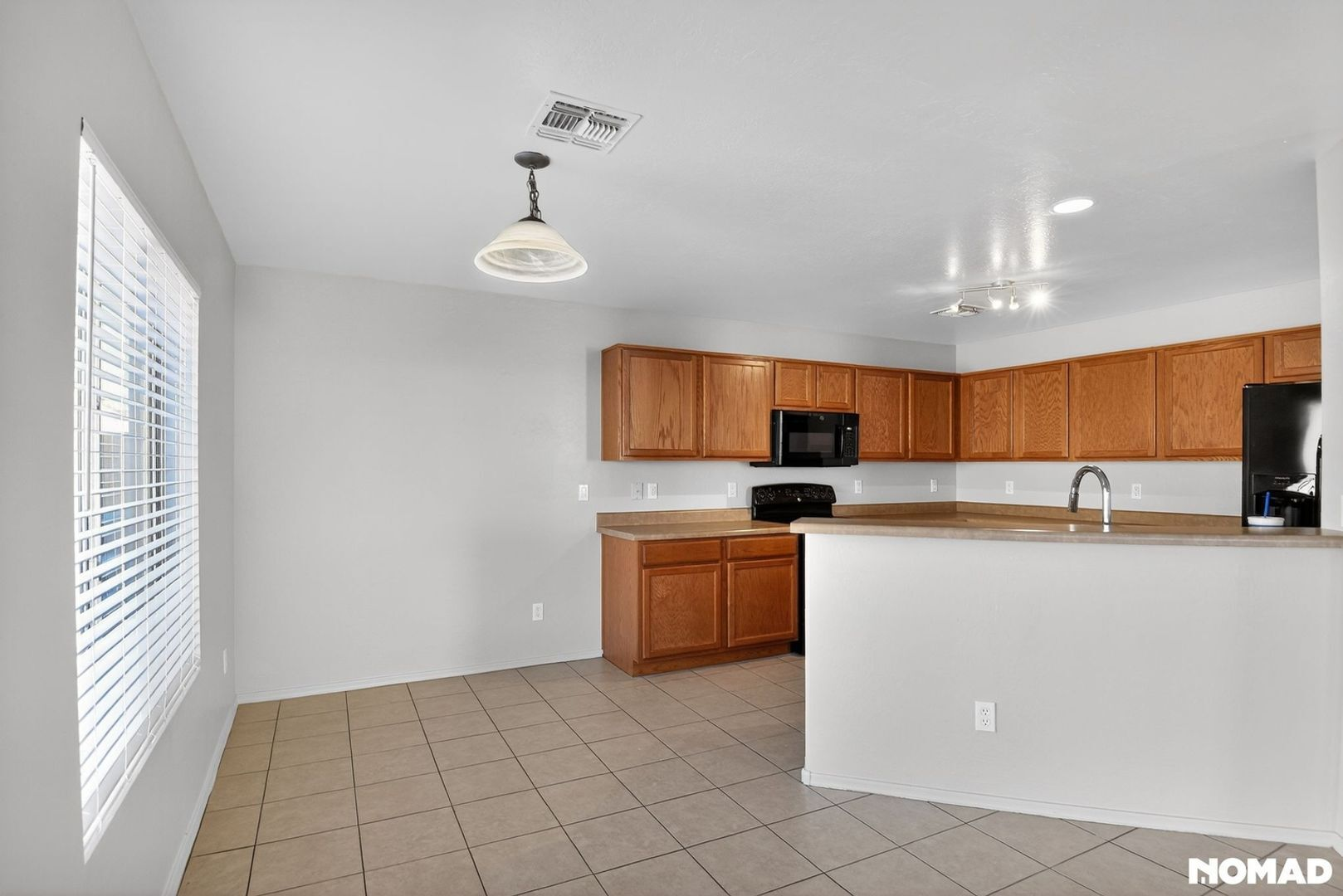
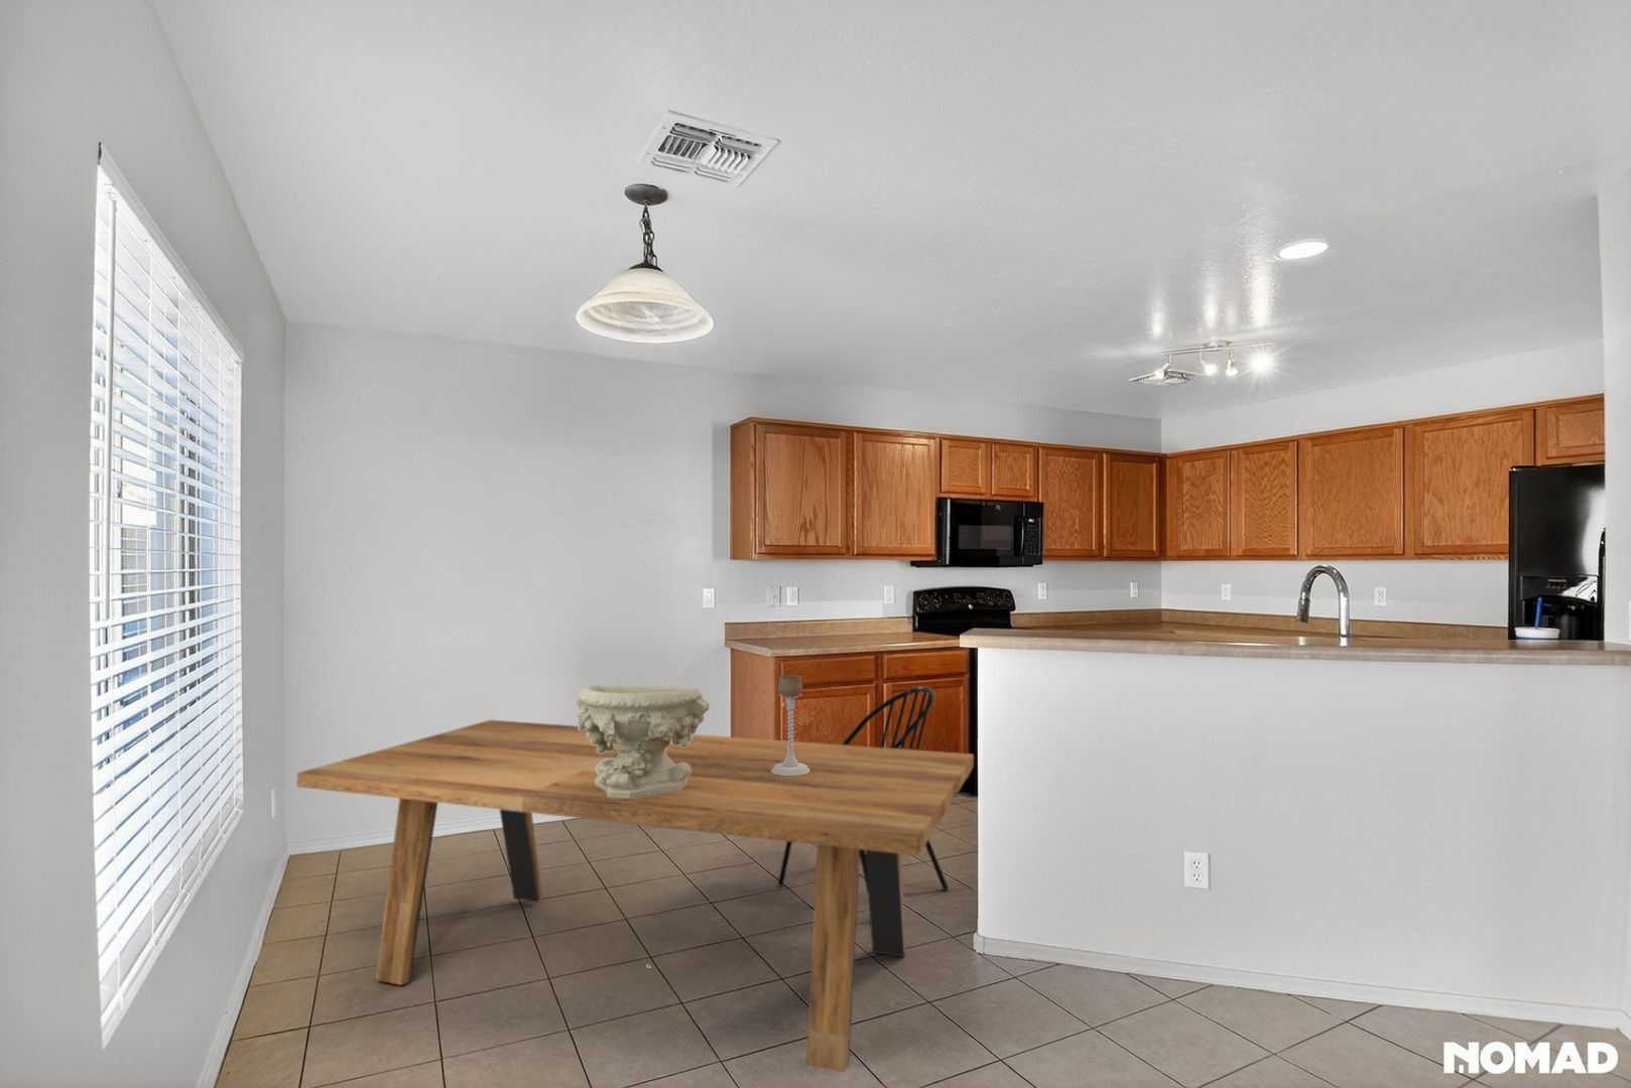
+ dining table [296,719,975,1073]
+ decorative bowl [576,684,710,798]
+ dining chair [776,685,950,899]
+ candle holder [771,674,810,776]
